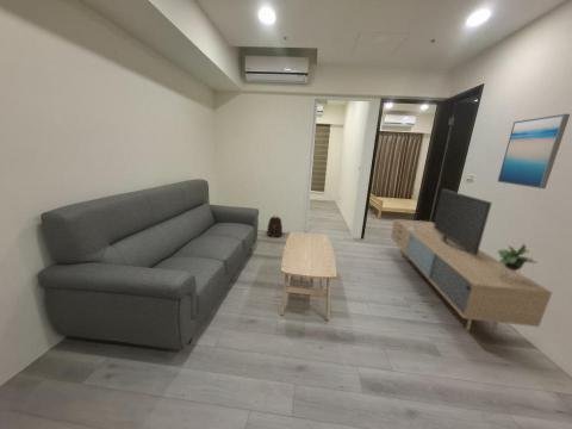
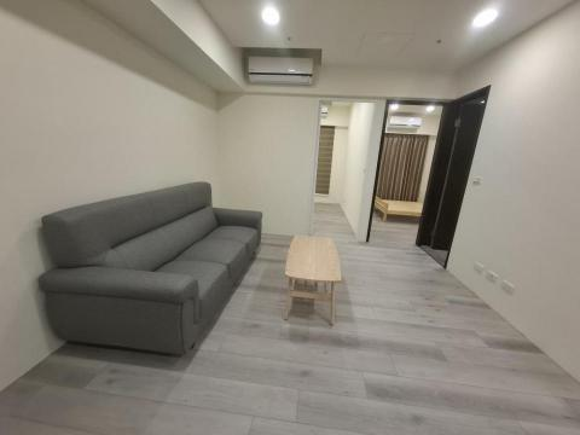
- wall art [496,113,571,189]
- backpack [265,213,286,238]
- media console [390,188,553,336]
